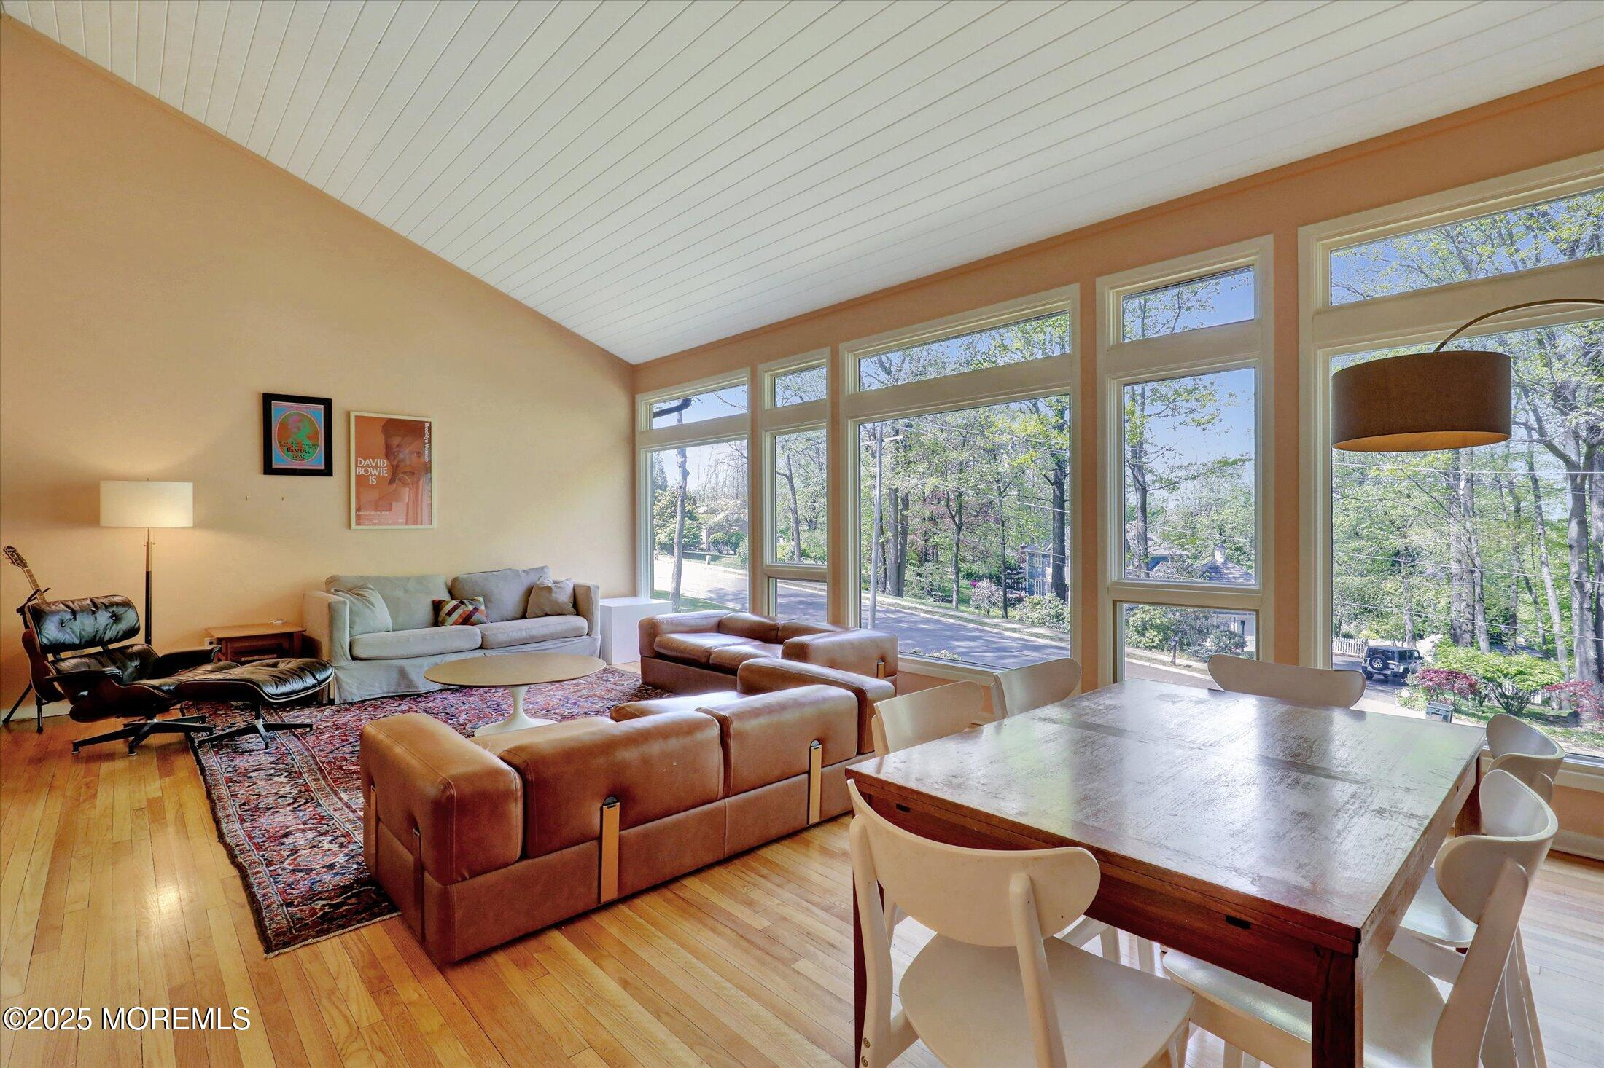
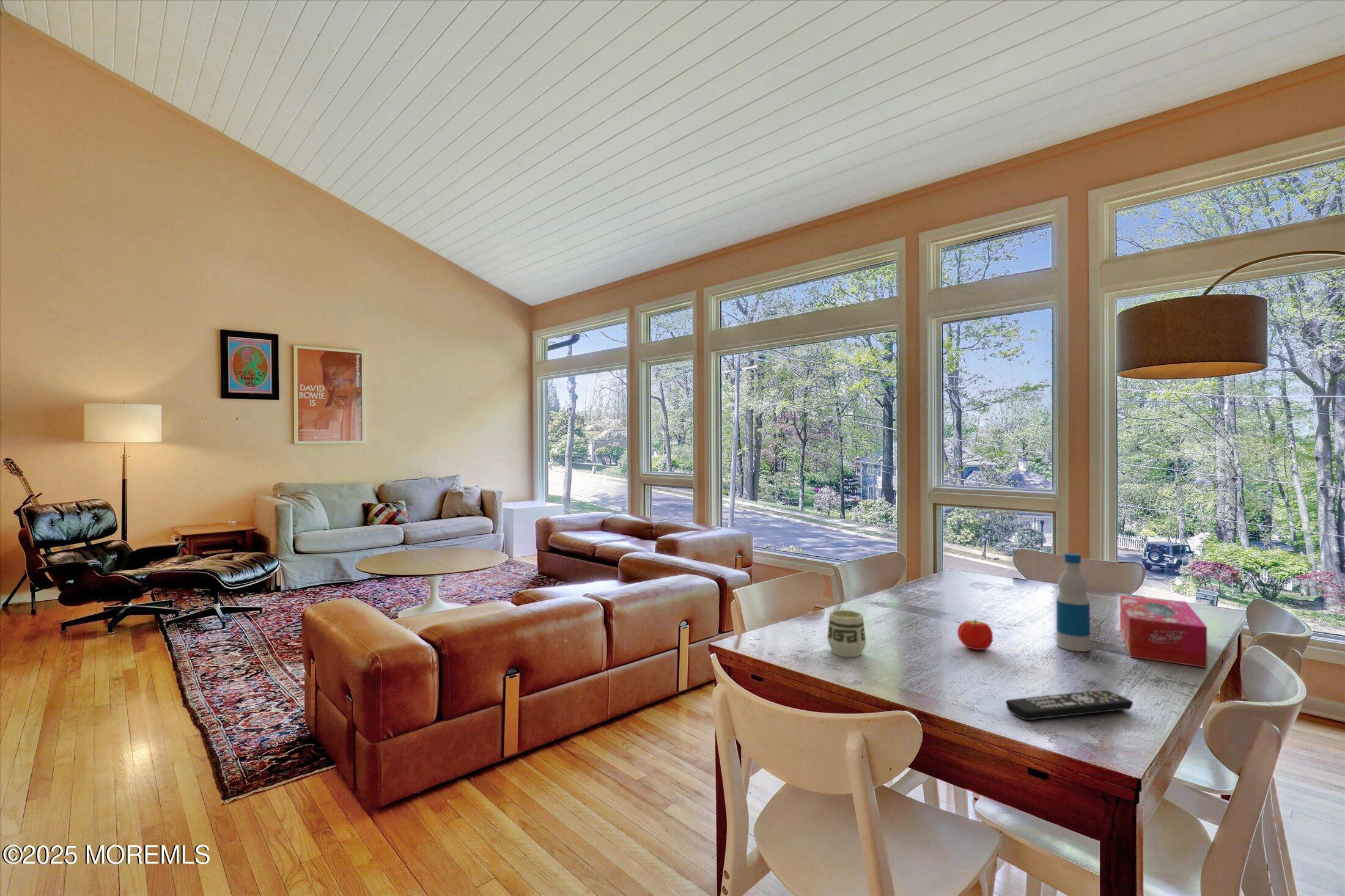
+ fruit [957,618,993,651]
+ cup [827,609,867,658]
+ bottle [1056,553,1091,652]
+ tissue box [1119,595,1208,669]
+ remote control [1005,689,1133,721]
